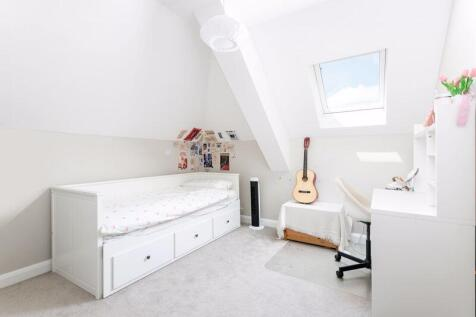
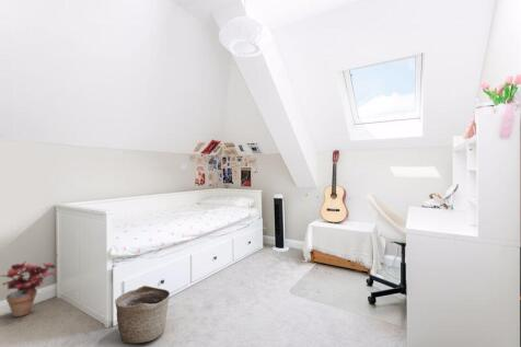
+ basket [114,285,171,344]
+ potted plant [0,259,58,319]
